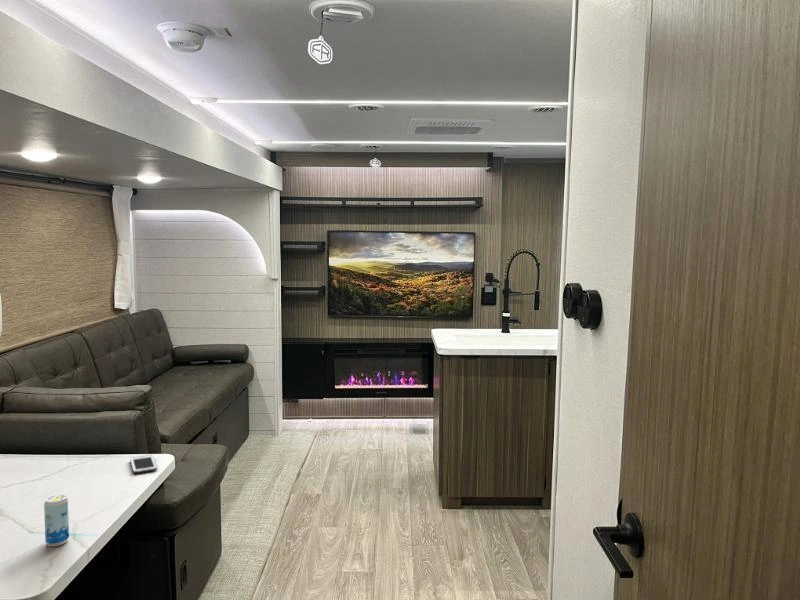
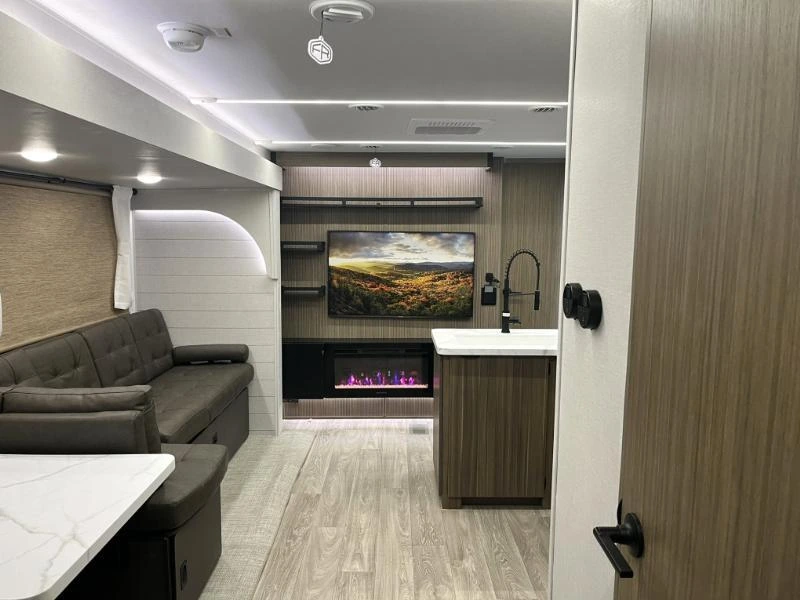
- beverage can [43,494,70,547]
- cell phone [129,454,158,474]
